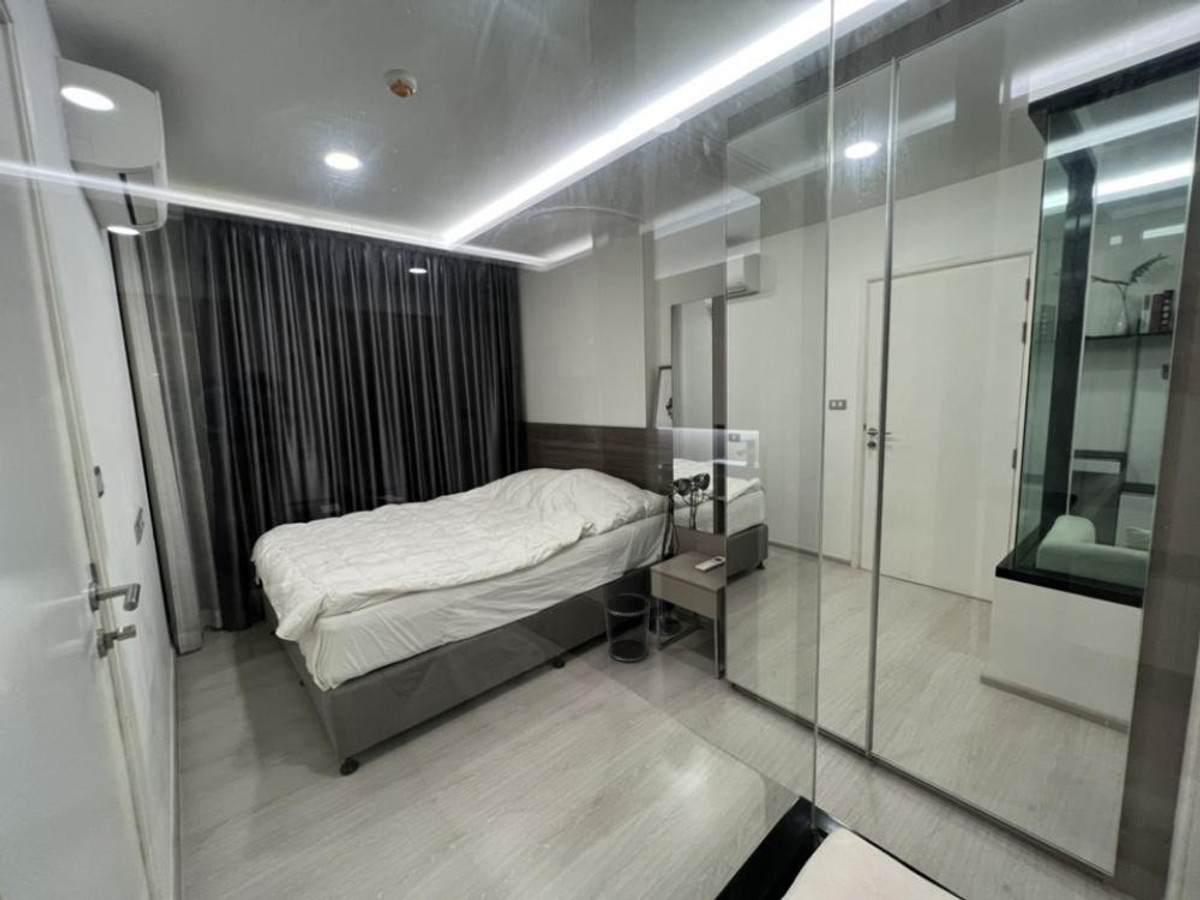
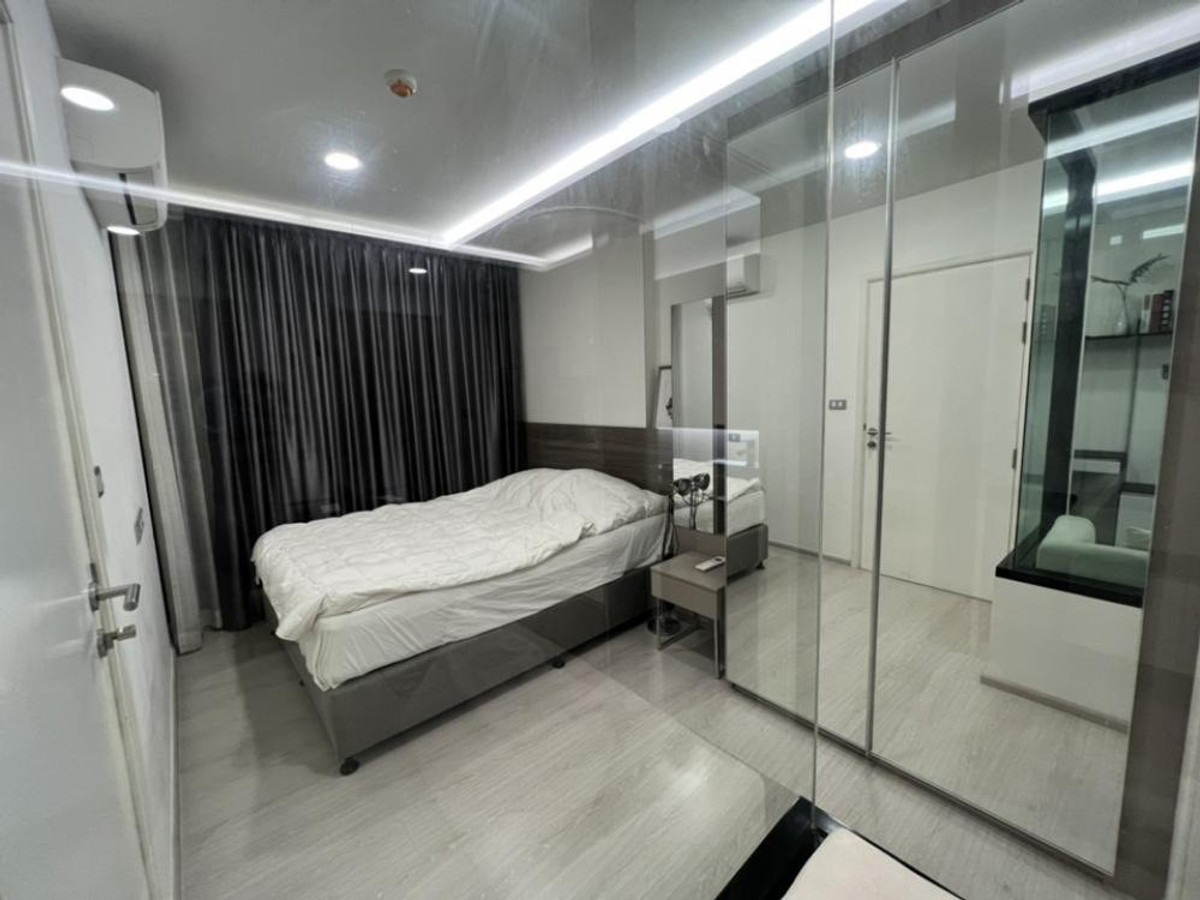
- waste bin [602,592,652,662]
